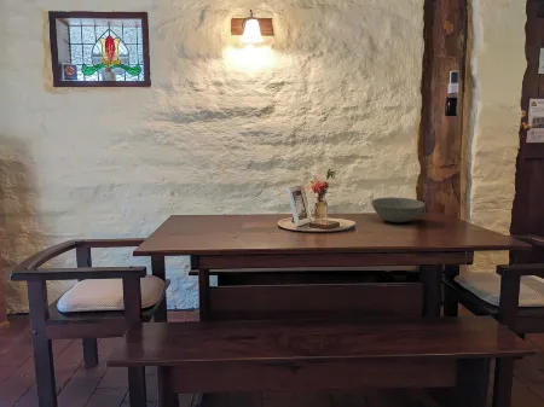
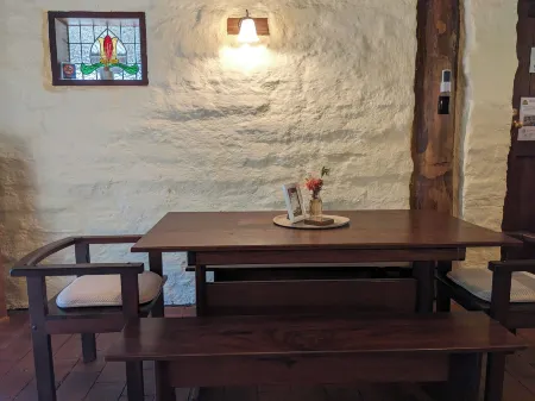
- bowl [370,197,426,223]
